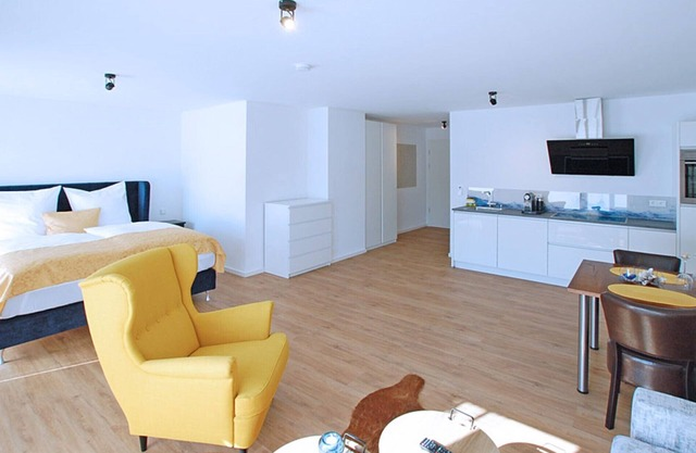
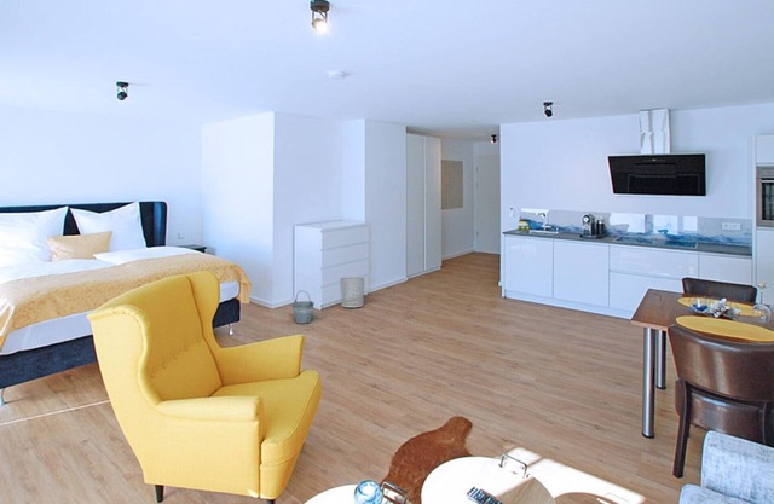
+ waste bin [339,277,365,308]
+ bucket [290,290,316,325]
